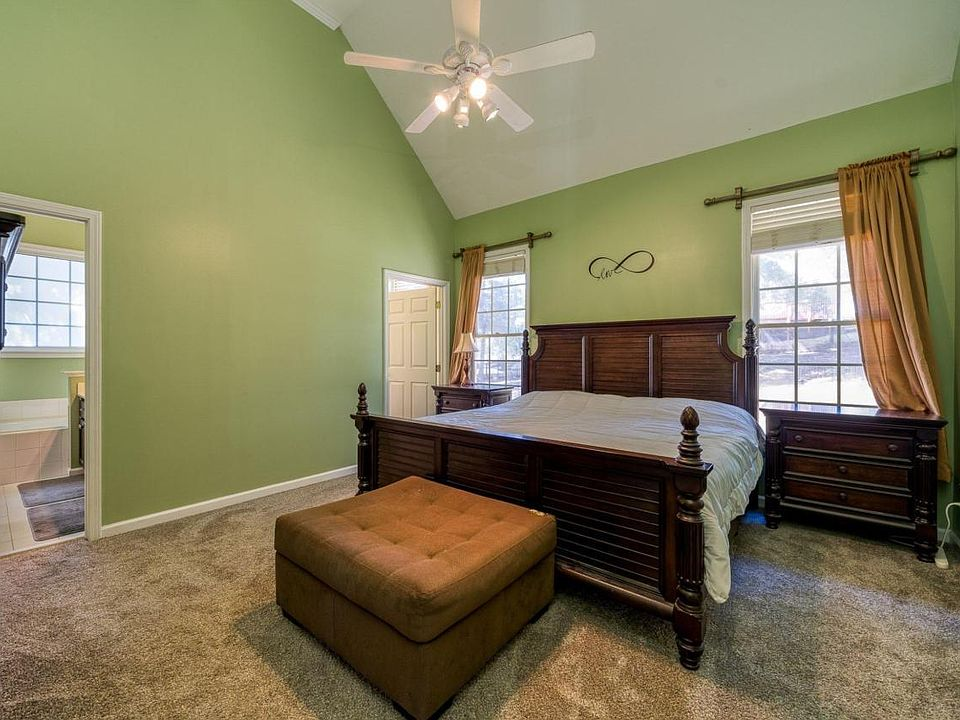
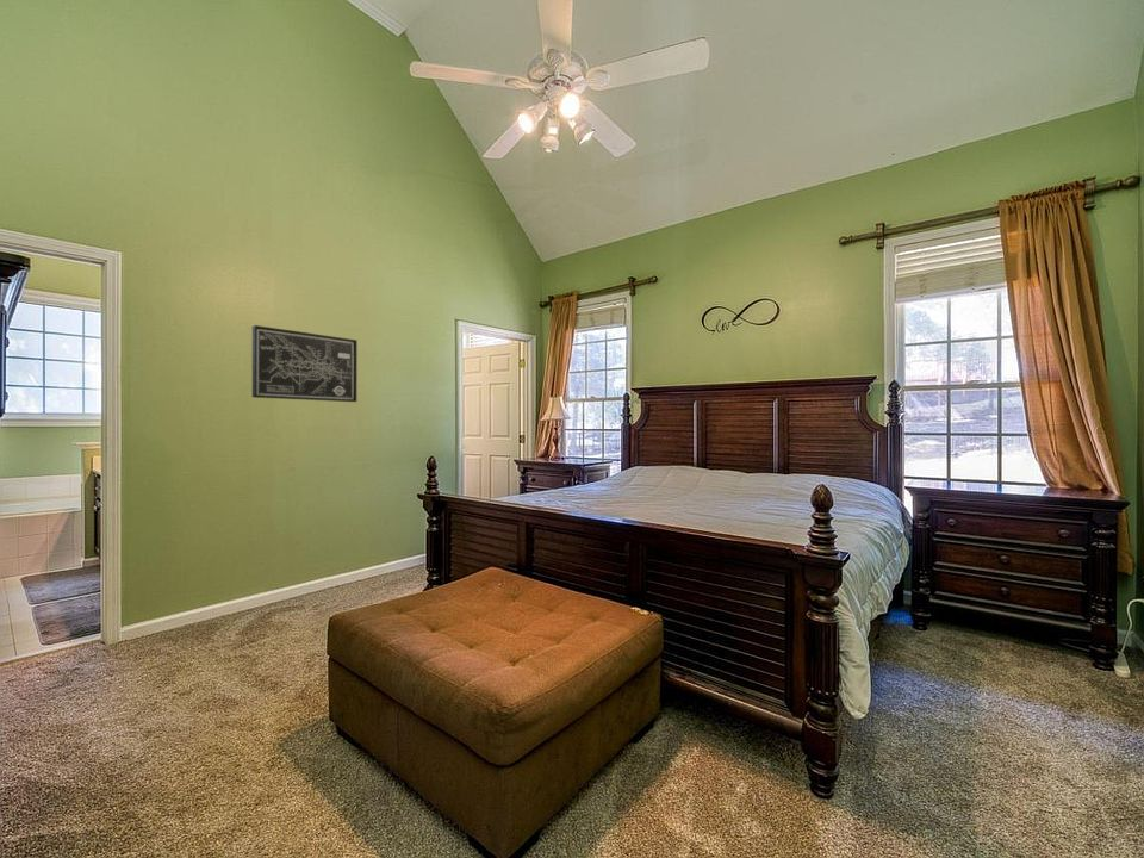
+ wall art [251,324,359,403]
